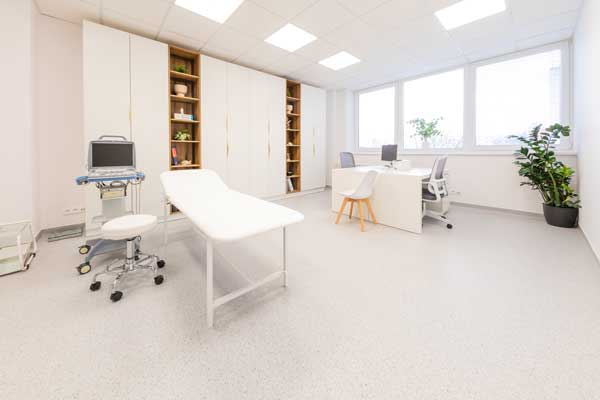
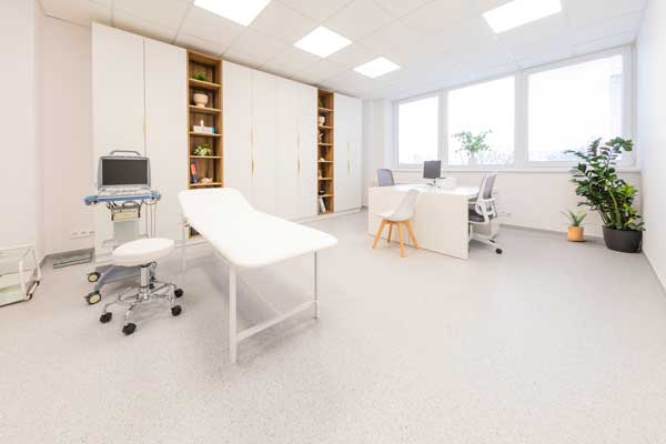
+ house plant [557,205,594,242]
